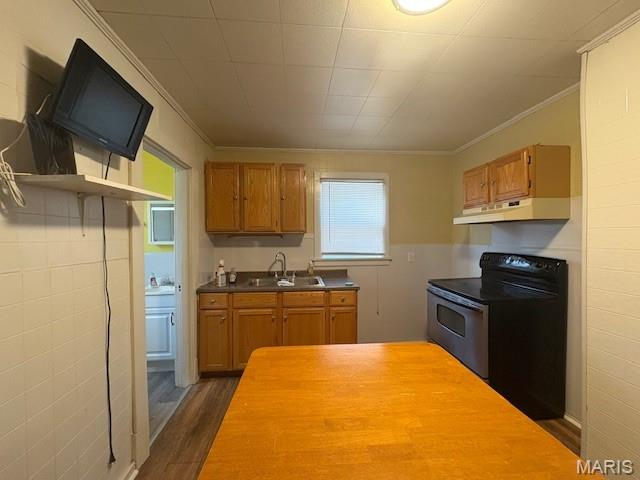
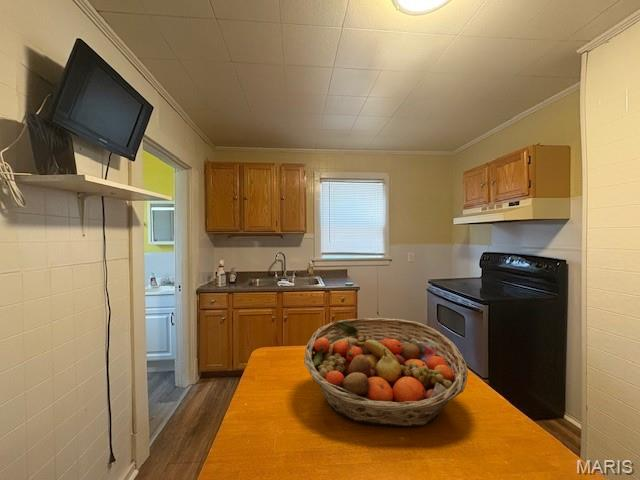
+ fruit basket [303,317,469,427]
